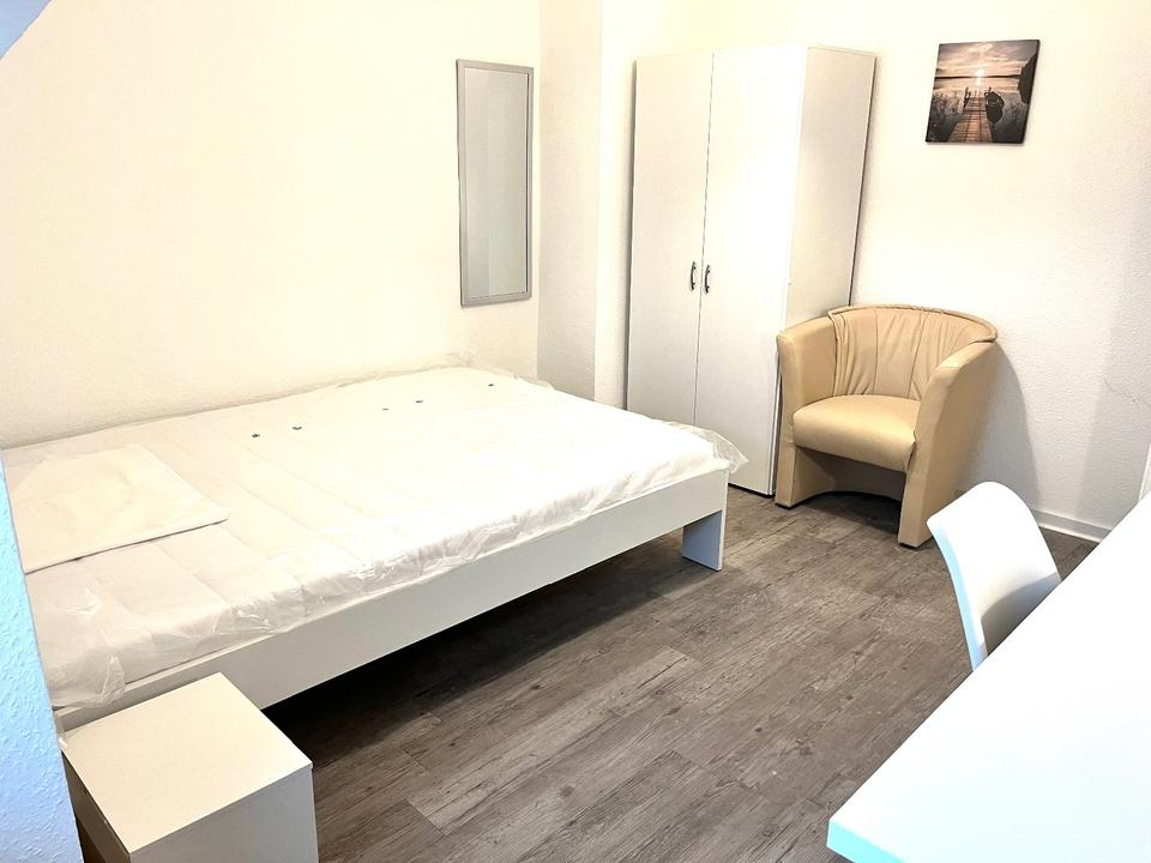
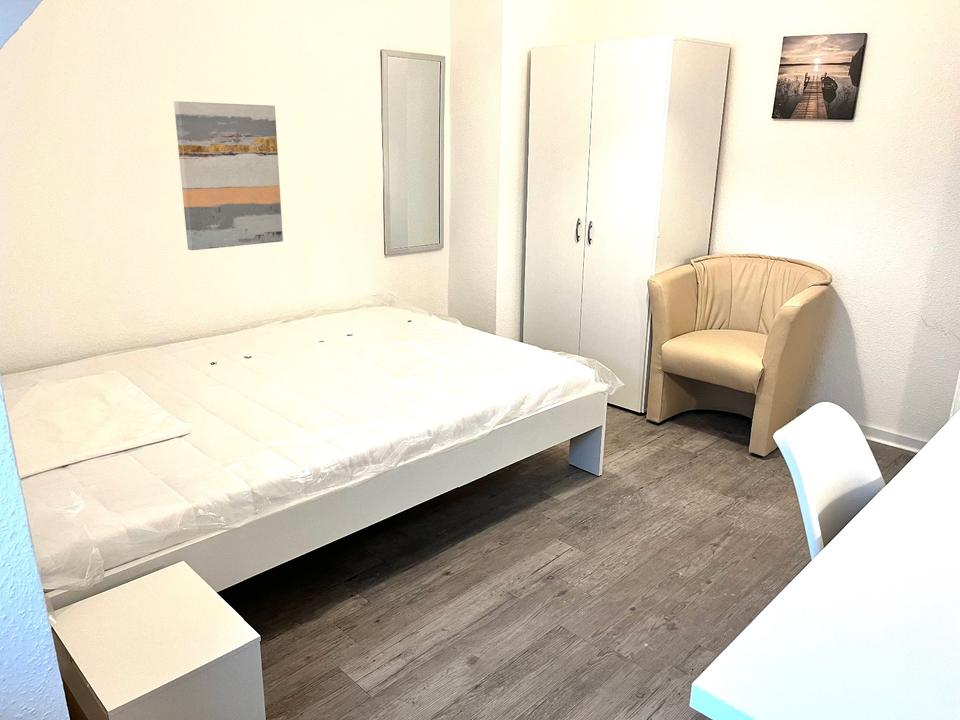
+ wall art [173,100,284,251]
